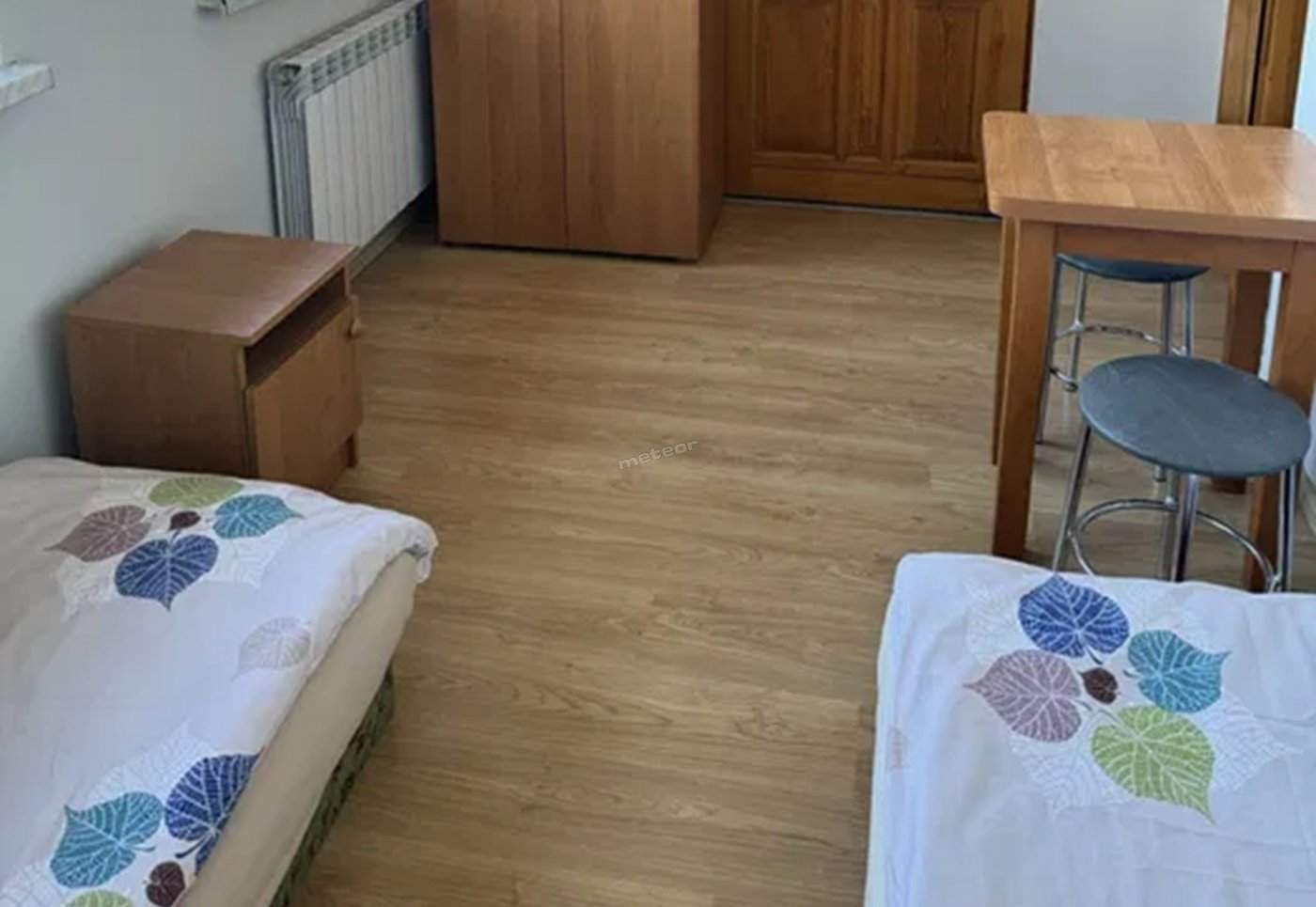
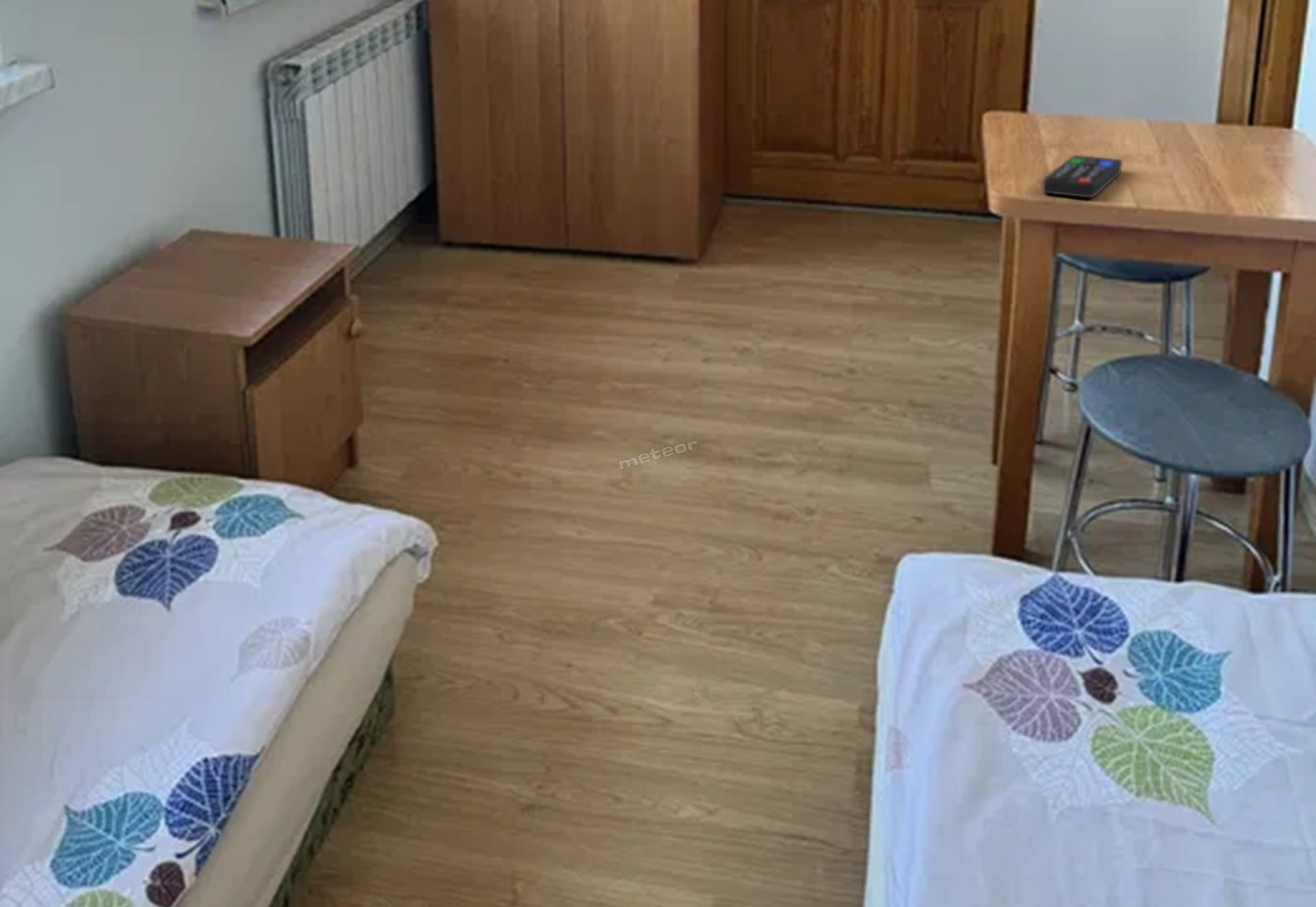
+ remote control [1042,154,1123,198]
